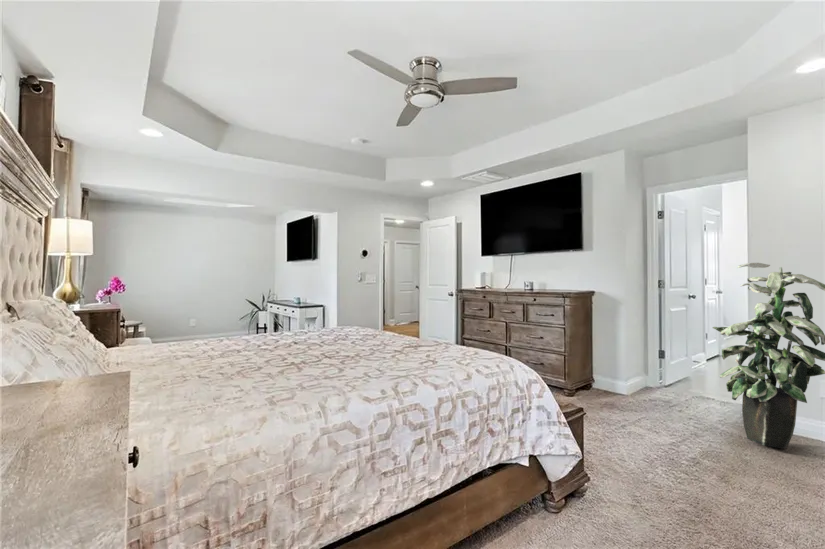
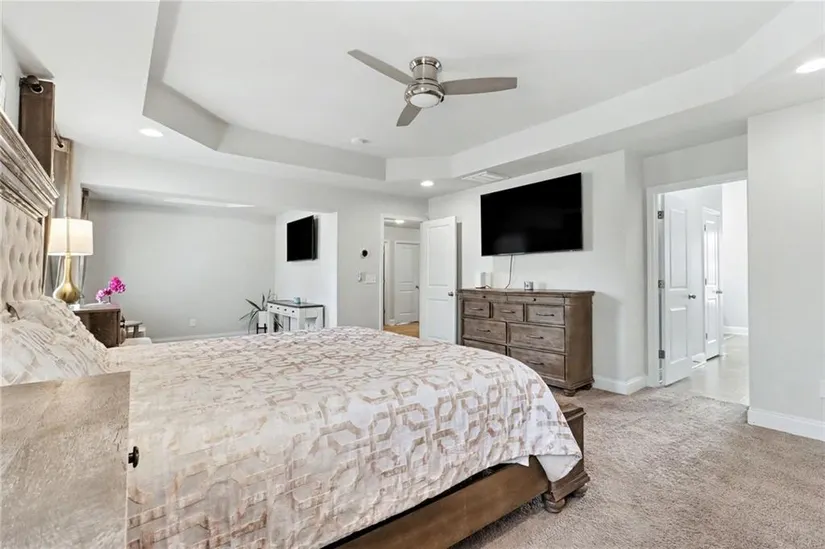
- indoor plant [712,262,825,450]
